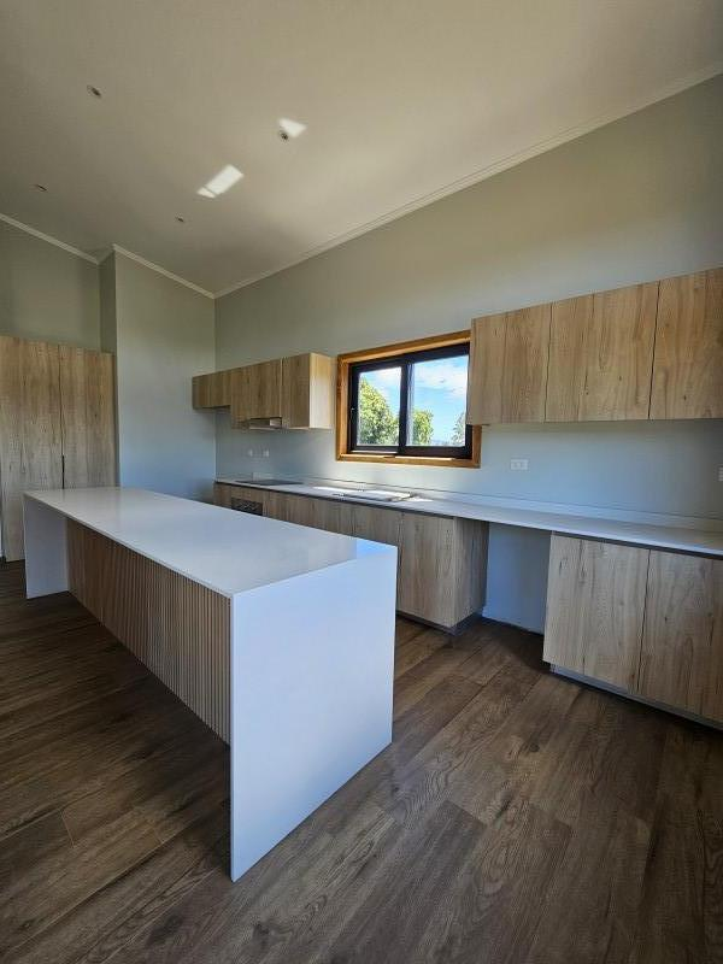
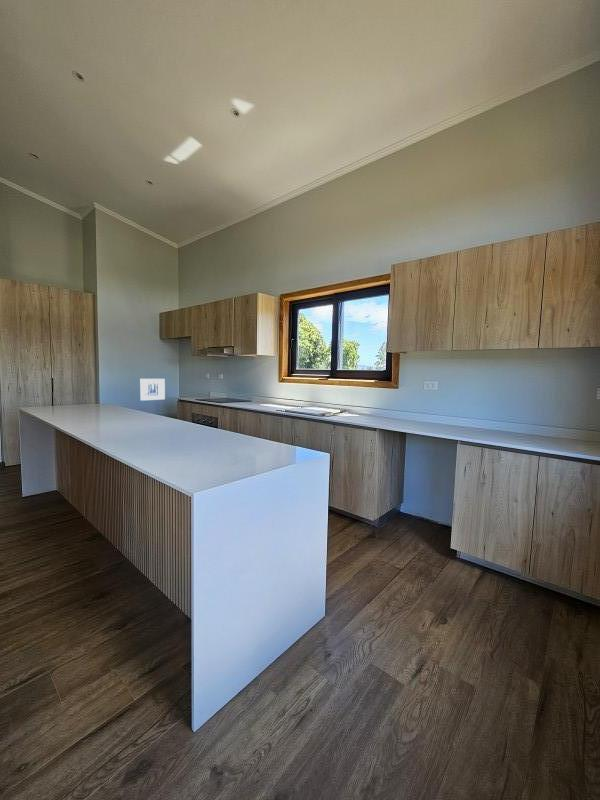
+ wall art [139,378,166,402]
